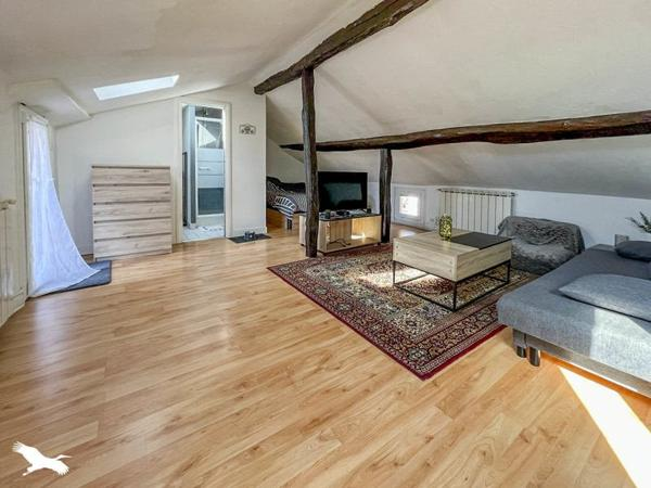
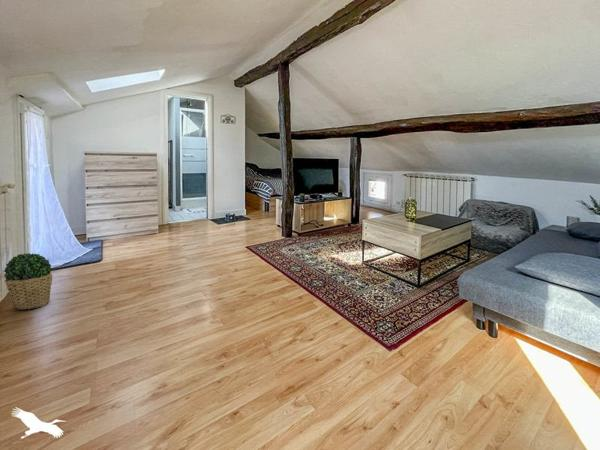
+ potted plant [3,252,53,310]
